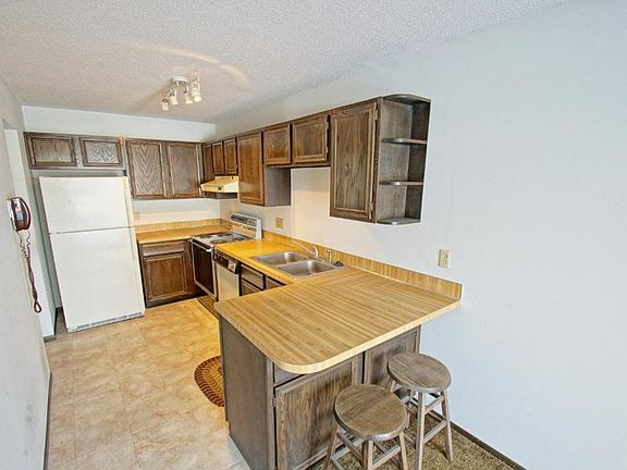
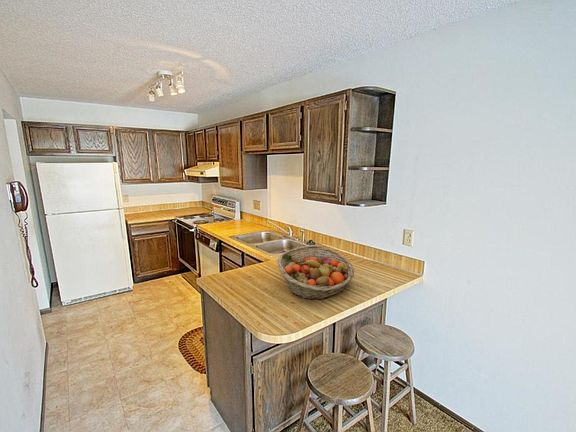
+ fruit basket [276,245,355,301]
